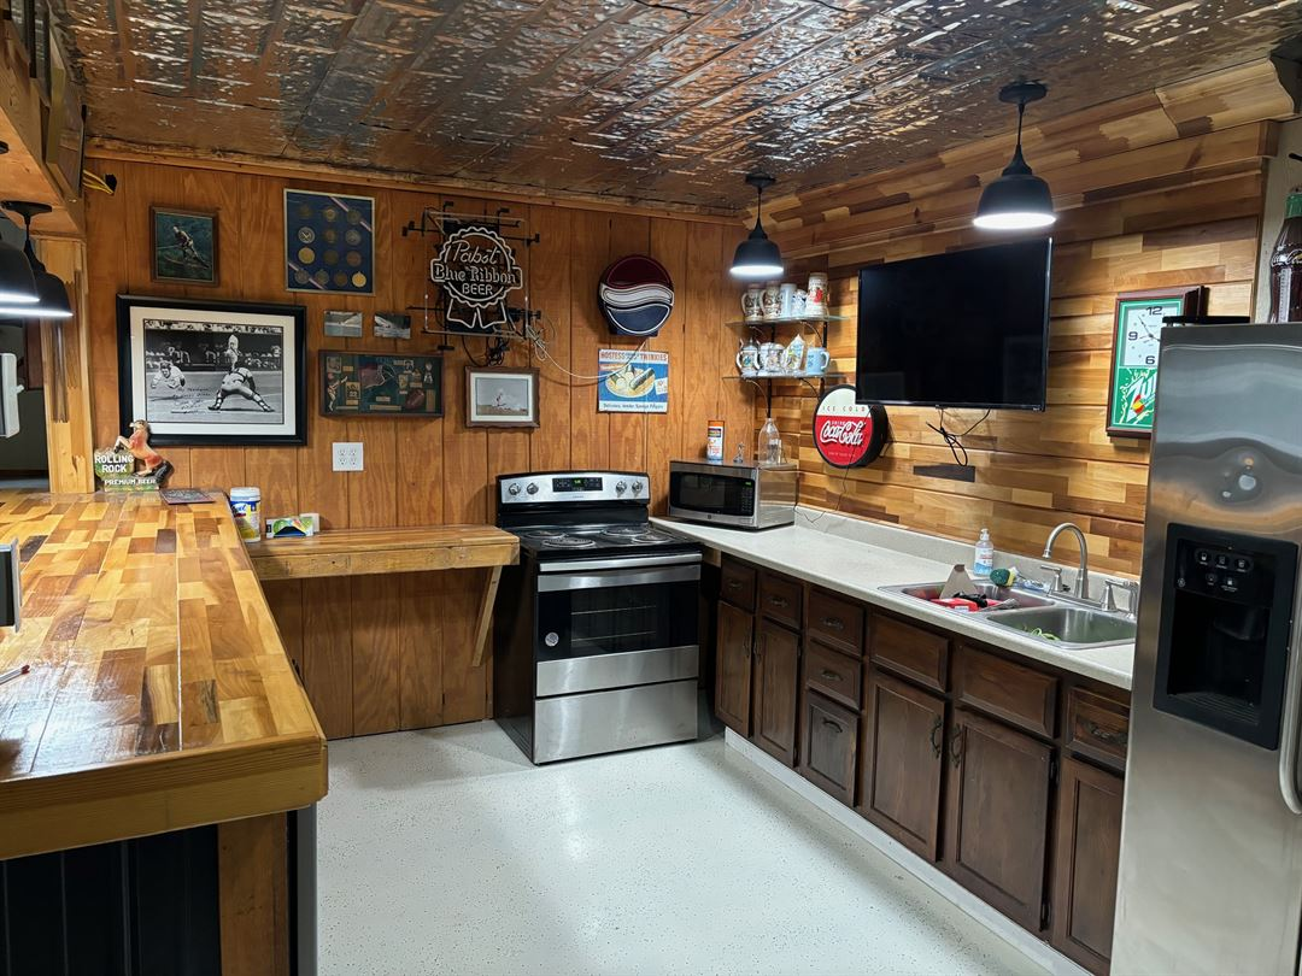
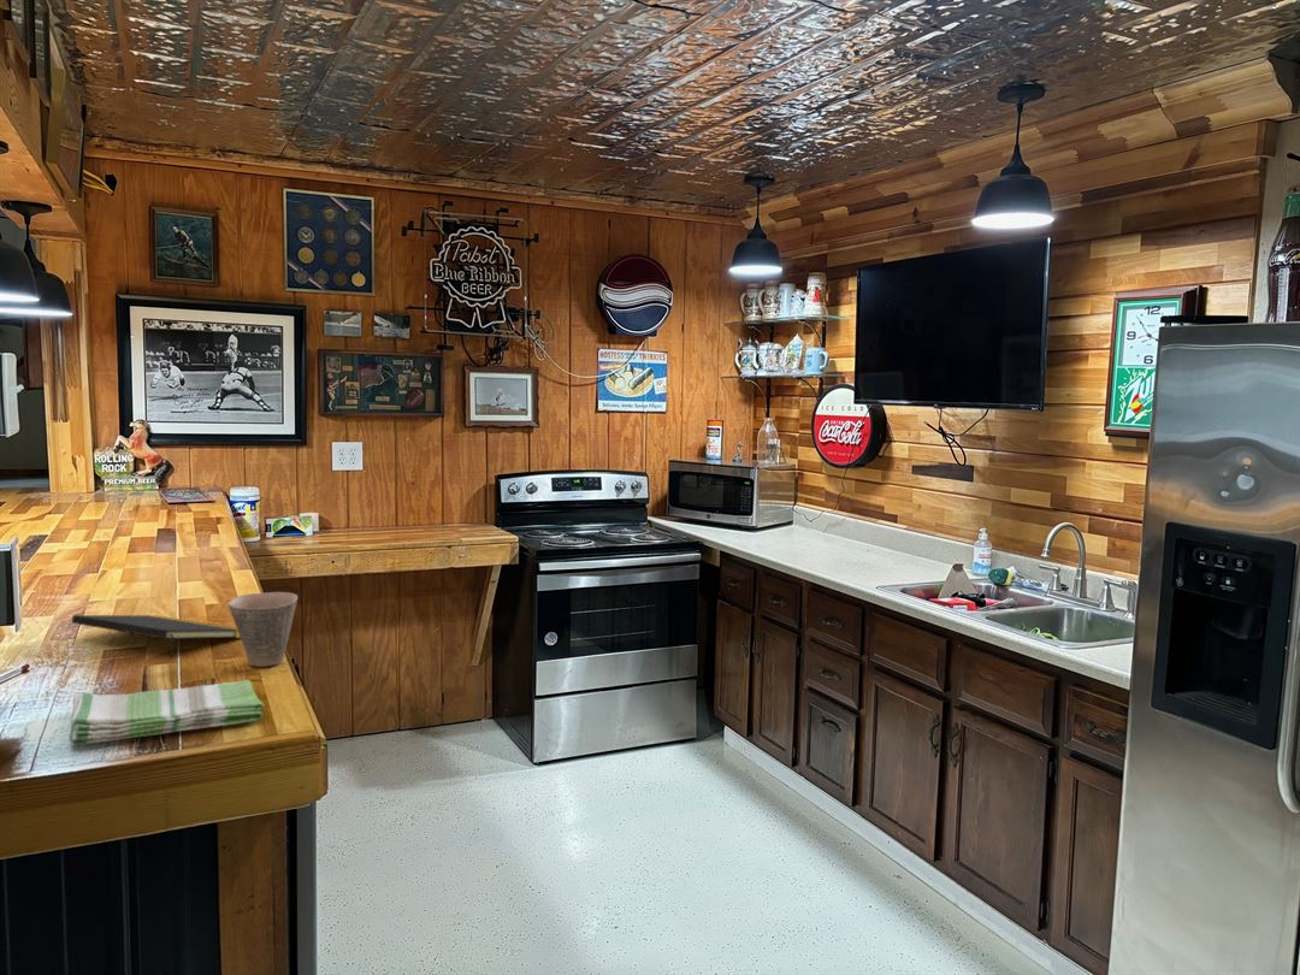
+ notepad [71,614,241,660]
+ cup [228,591,299,668]
+ dish towel [67,679,265,746]
